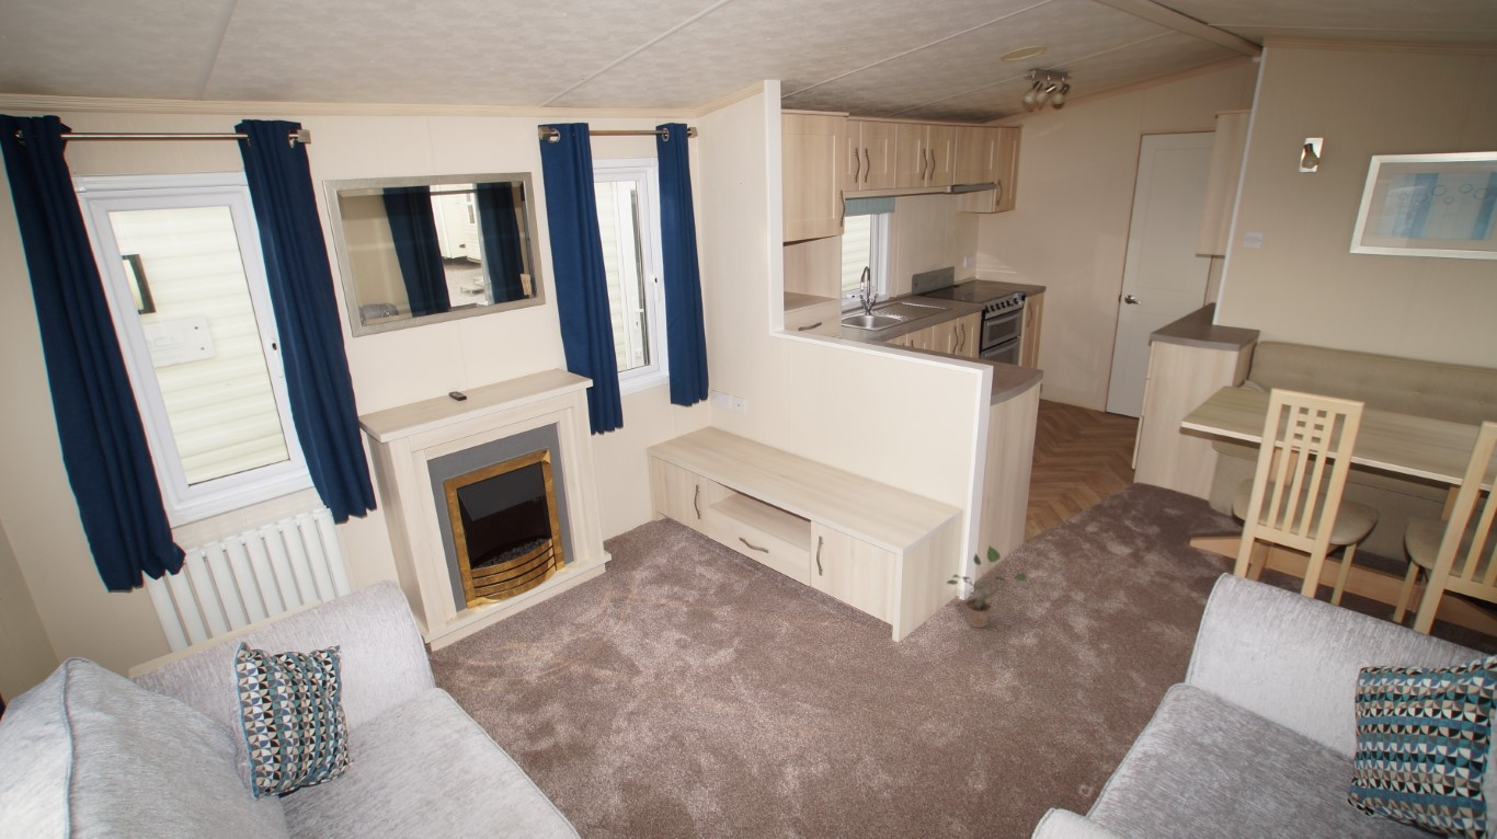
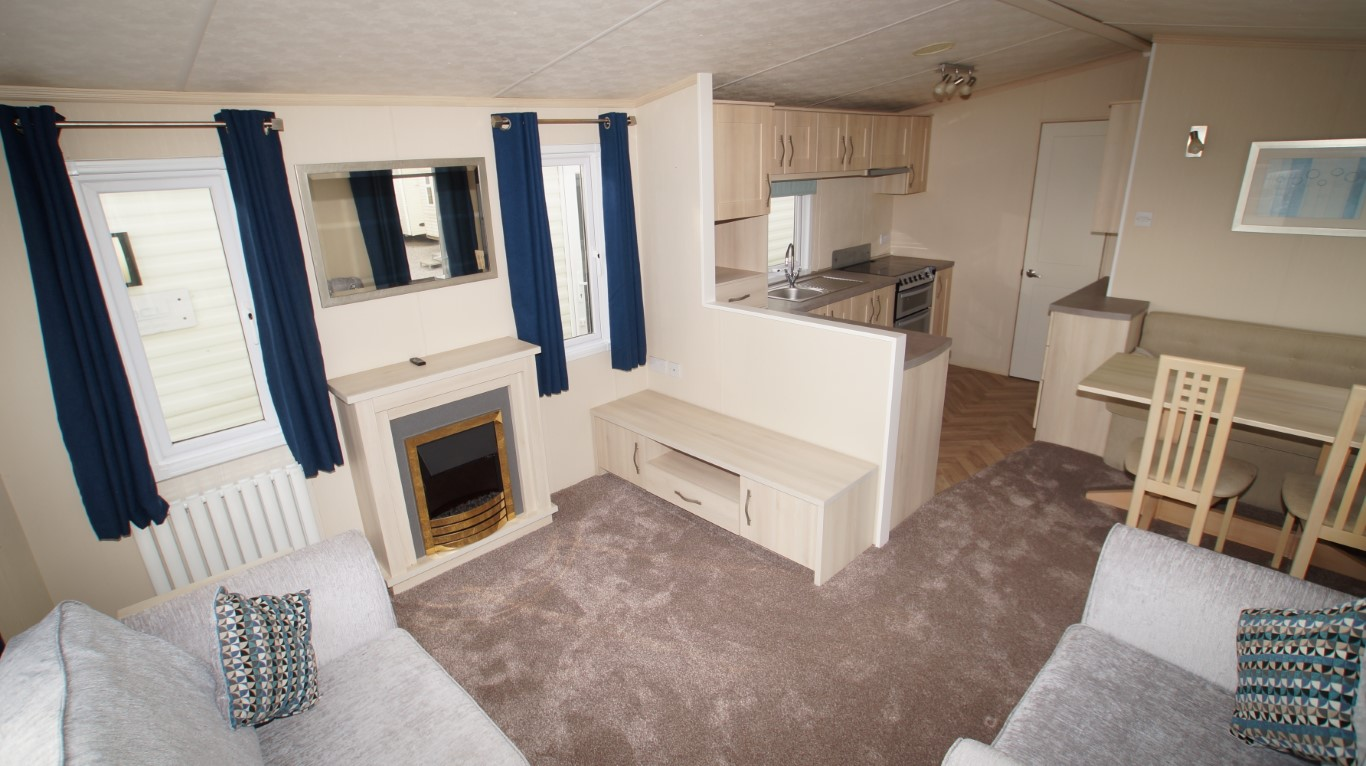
- potted plant [946,544,1027,629]
